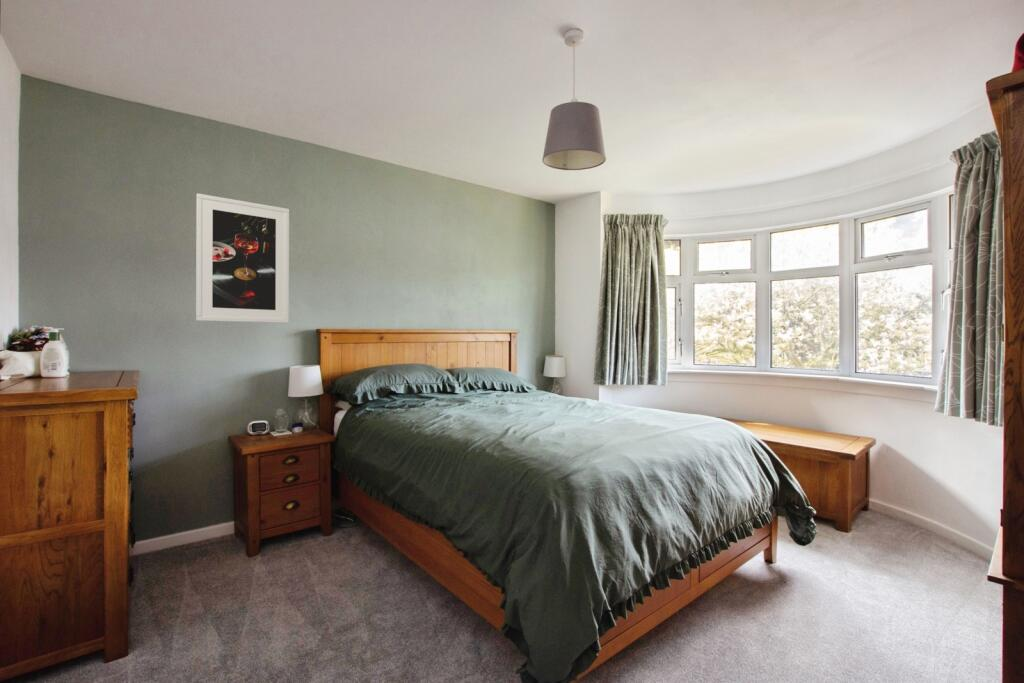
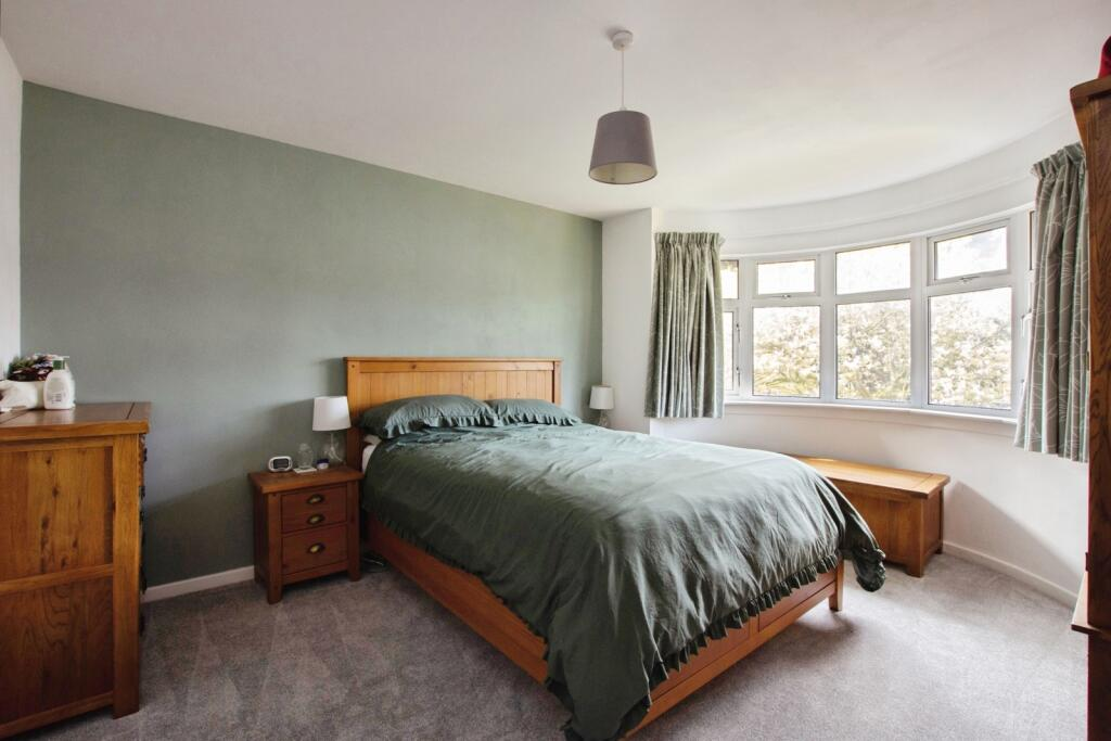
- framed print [195,192,290,324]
